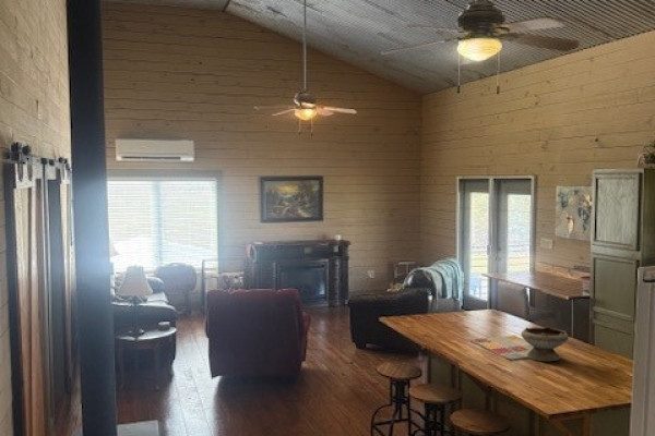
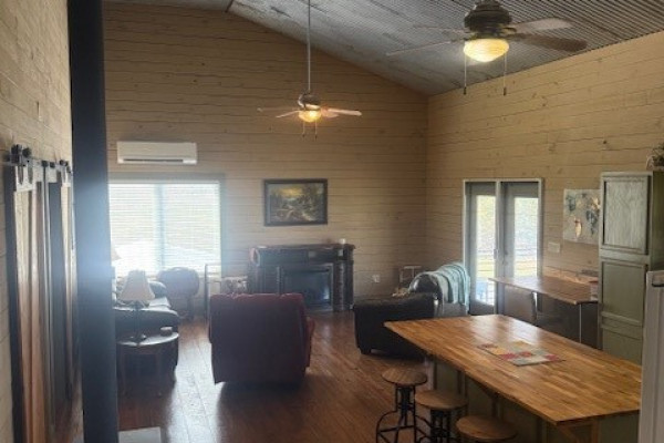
- bowl [521,325,570,362]
